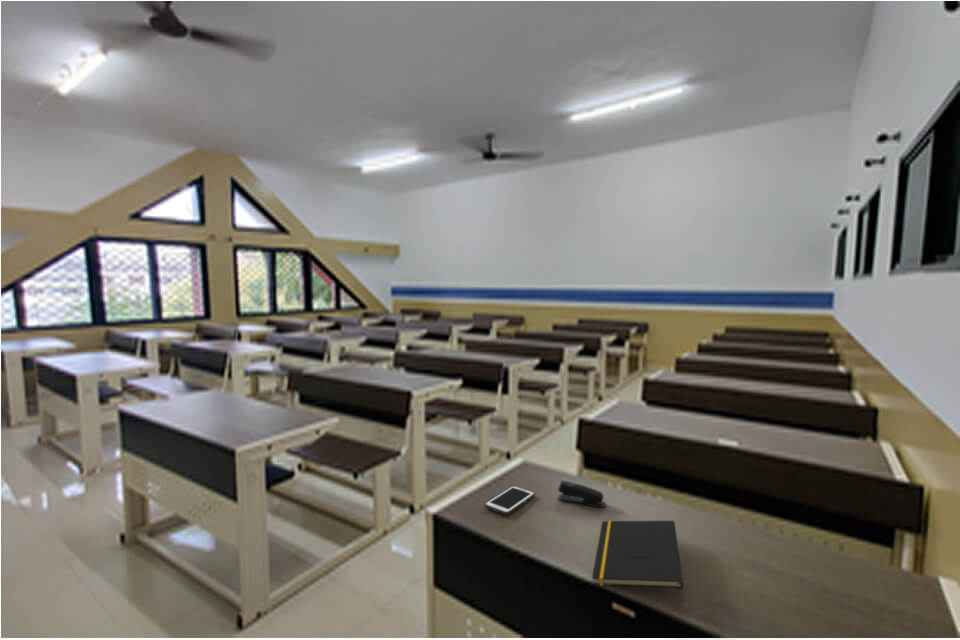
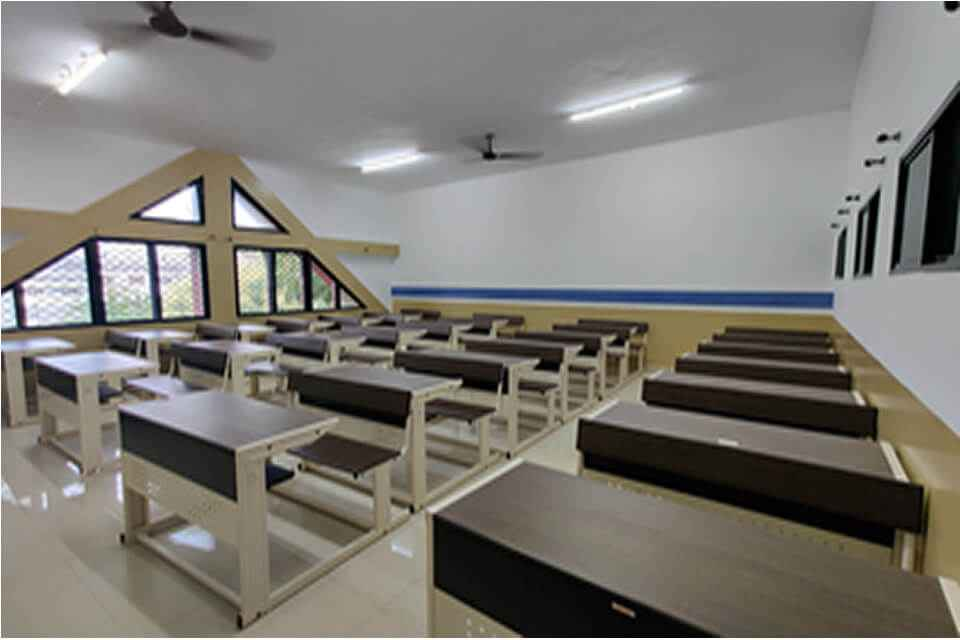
- stapler [557,480,607,508]
- notepad [591,520,684,589]
- cell phone [484,485,536,516]
